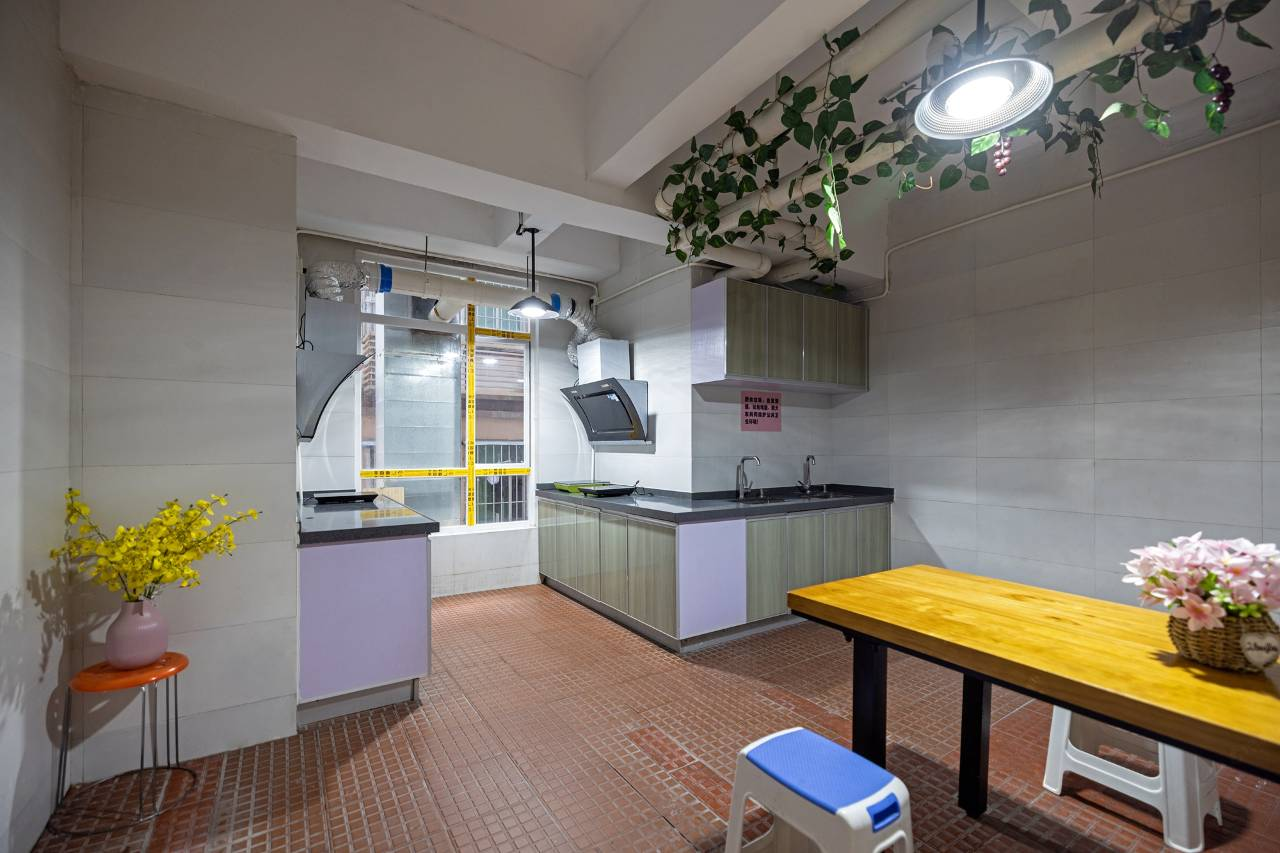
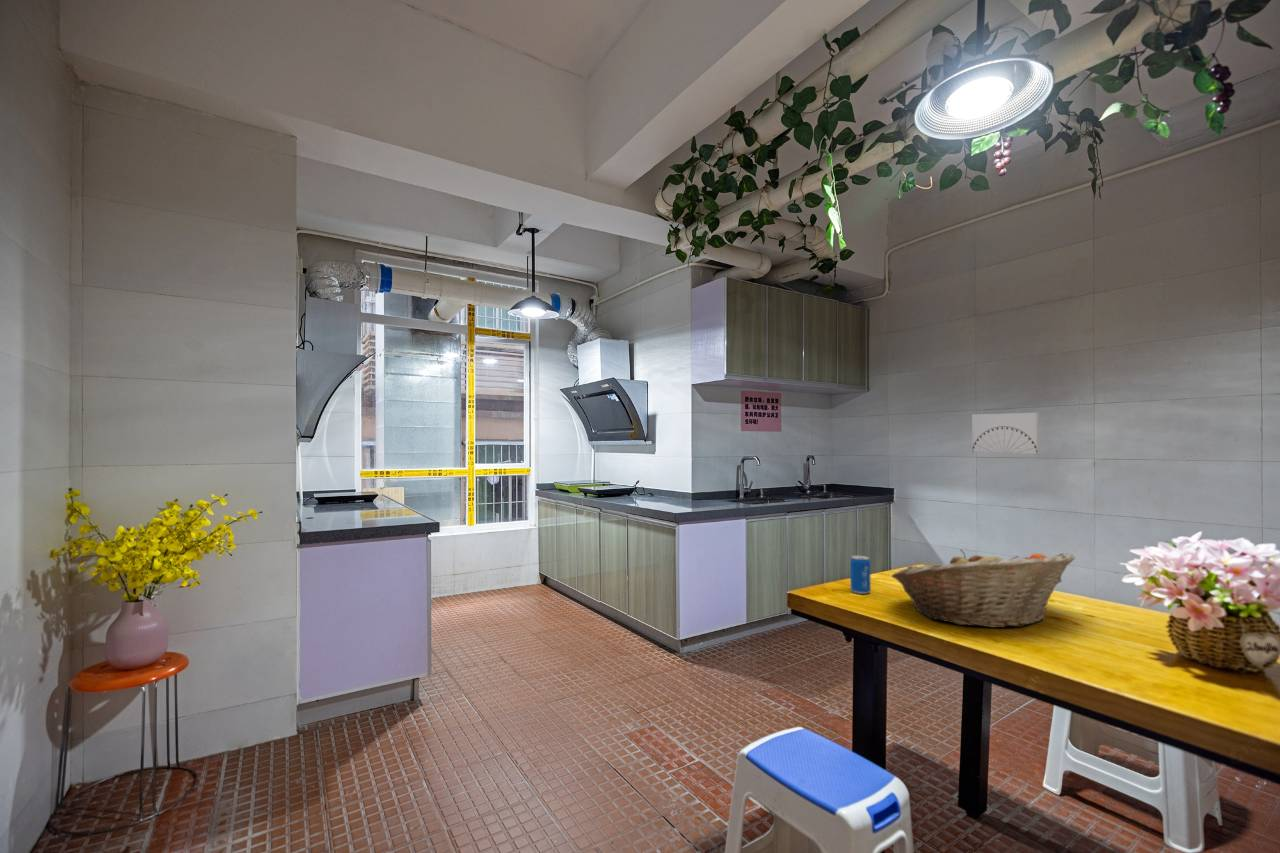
+ fruit basket [891,548,1076,629]
+ beverage can [849,555,872,595]
+ wall art [971,412,1041,455]
